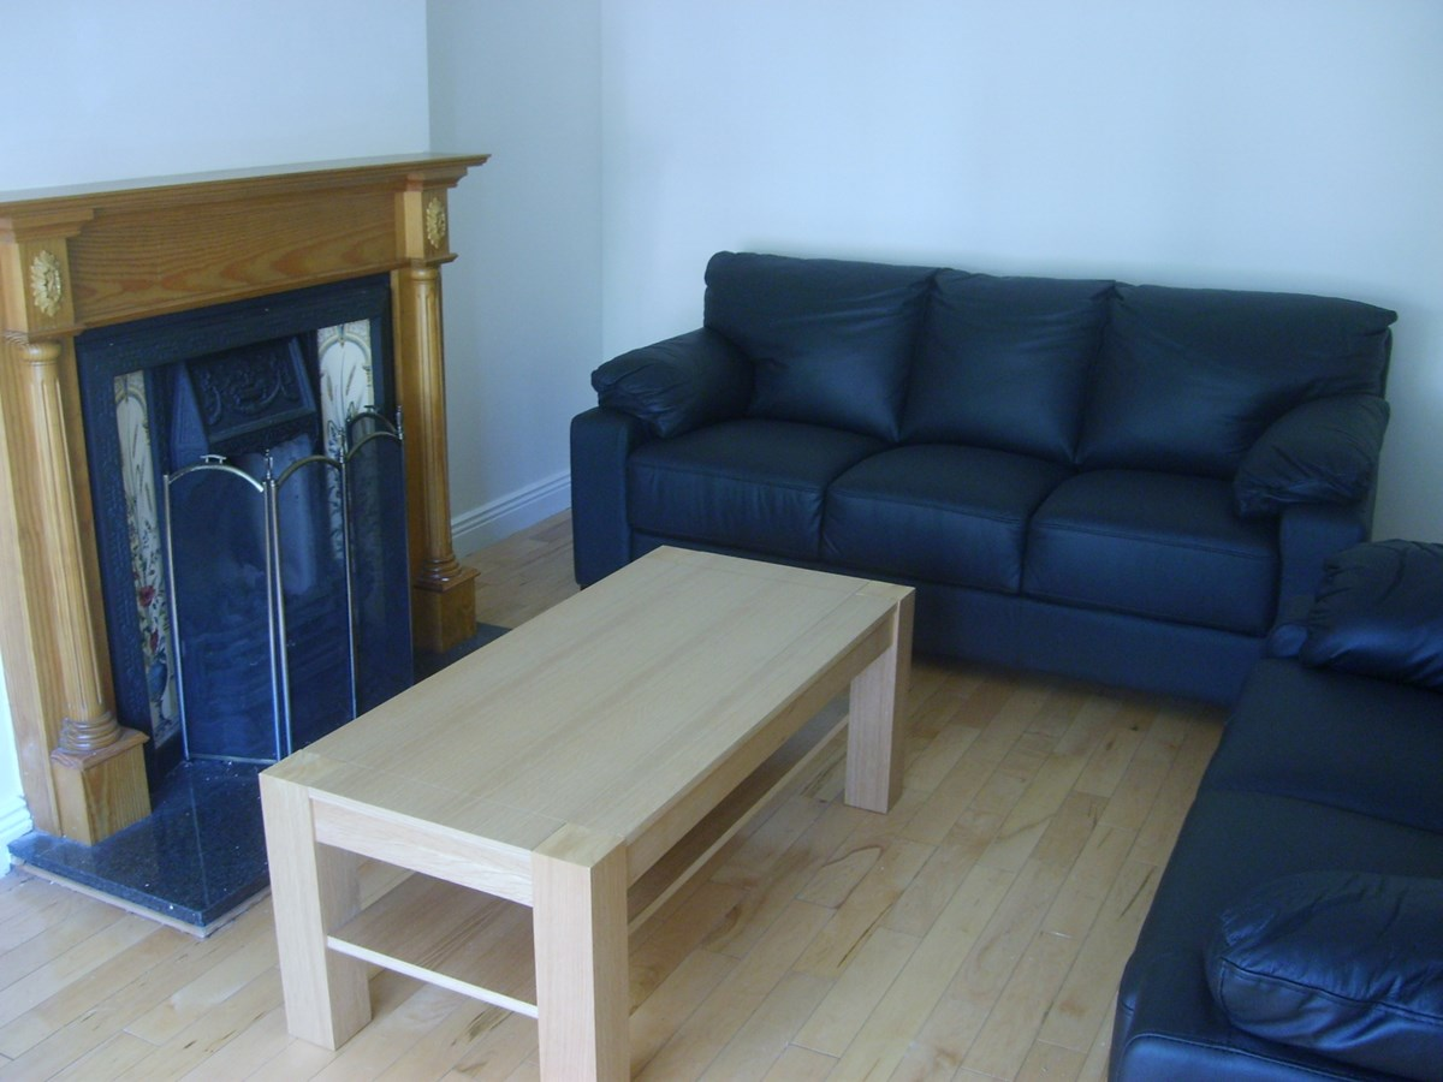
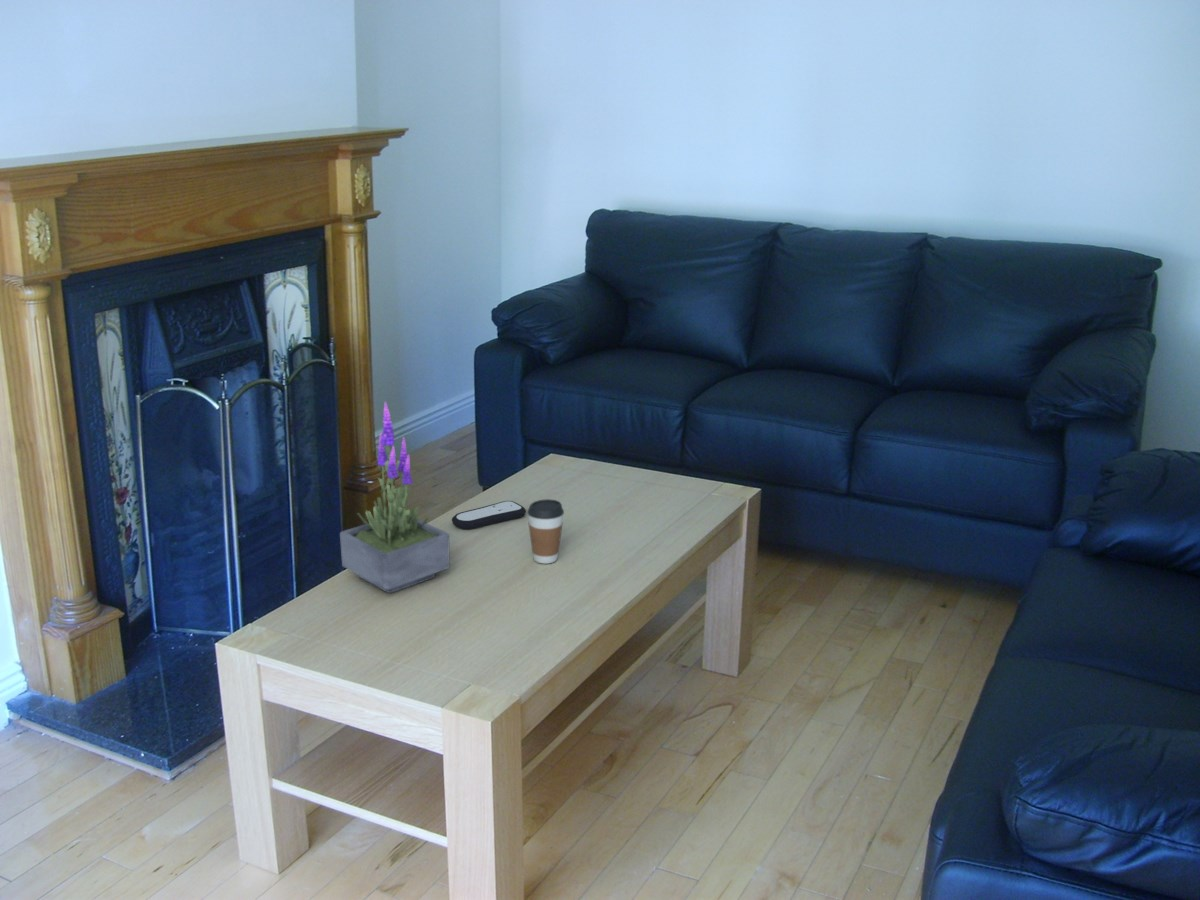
+ remote control [451,500,527,530]
+ coffee cup [526,498,565,565]
+ potted plant [339,401,451,594]
